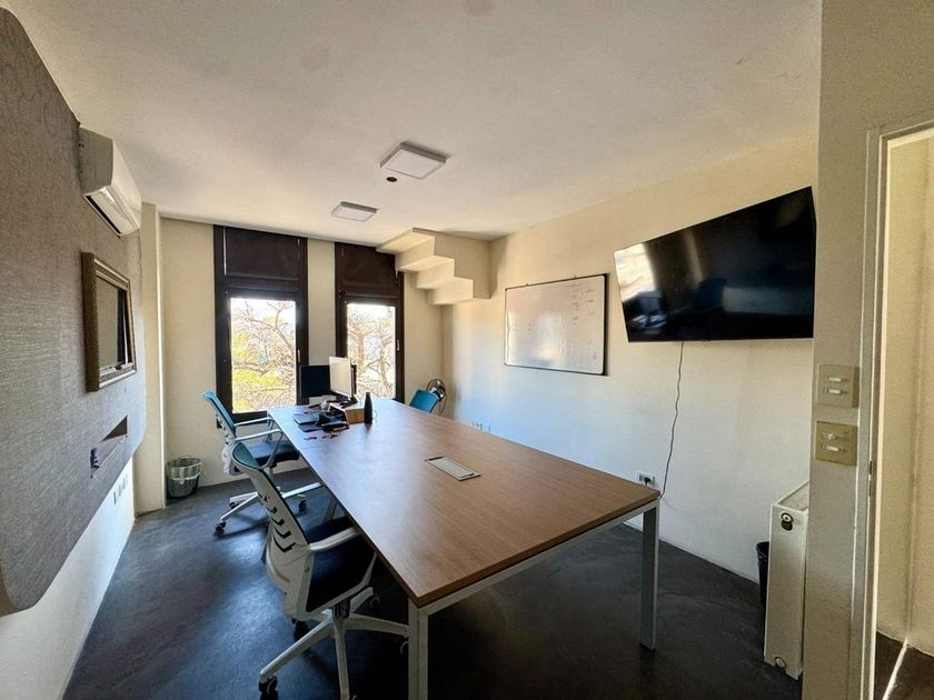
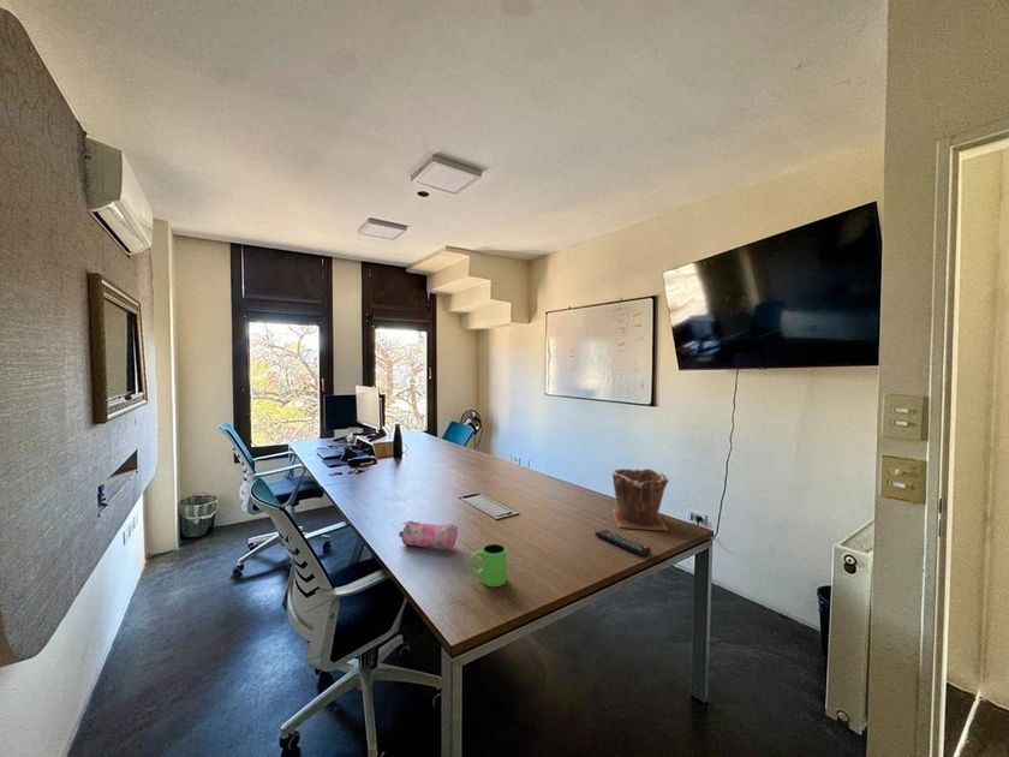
+ pencil case [398,520,459,550]
+ plant pot [610,467,670,532]
+ mug [468,542,508,588]
+ remote control [593,529,652,558]
